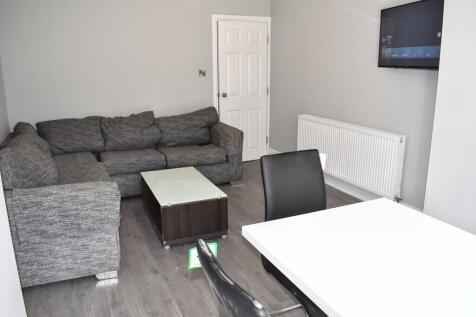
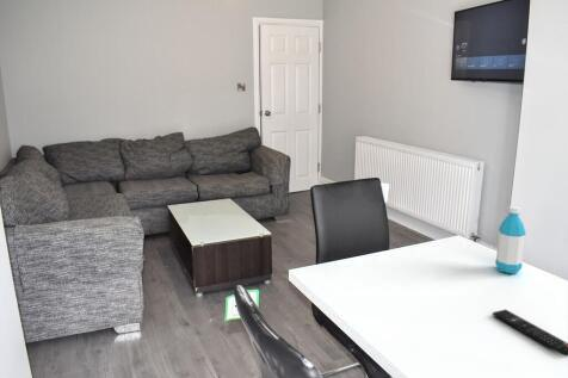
+ remote control [492,309,568,358]
+ water bottle [494,205,527,275]
